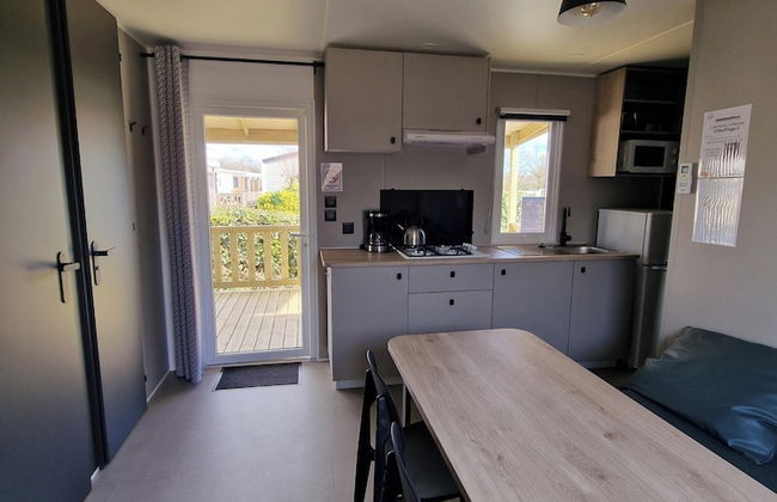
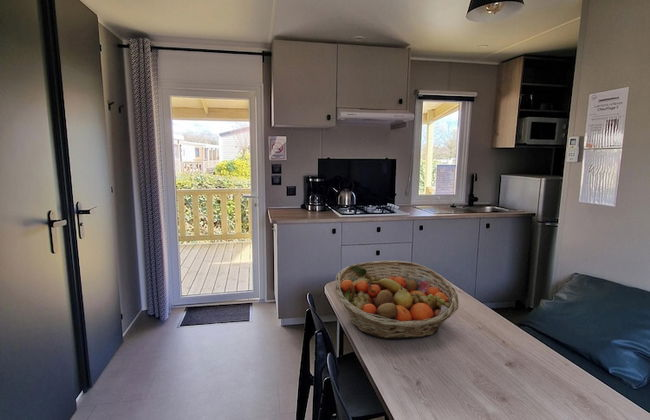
+ fruit basket [334,259,460,340]
